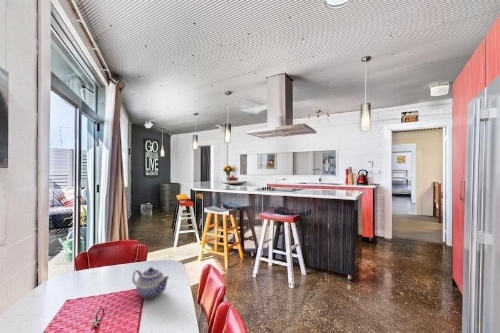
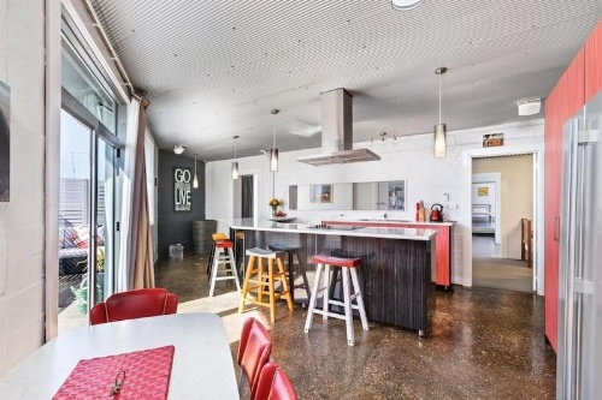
- teapot [131,266,170,299]
